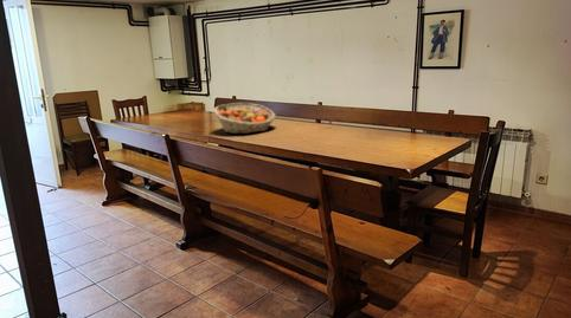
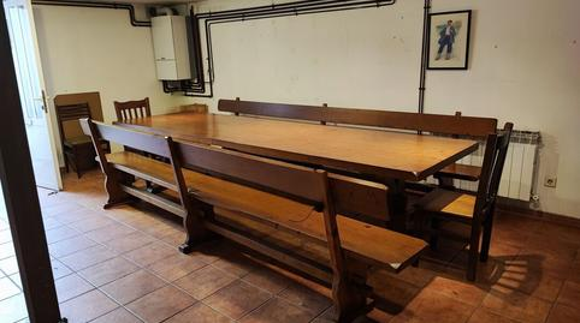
- fruit basket [213,102,277,135]
